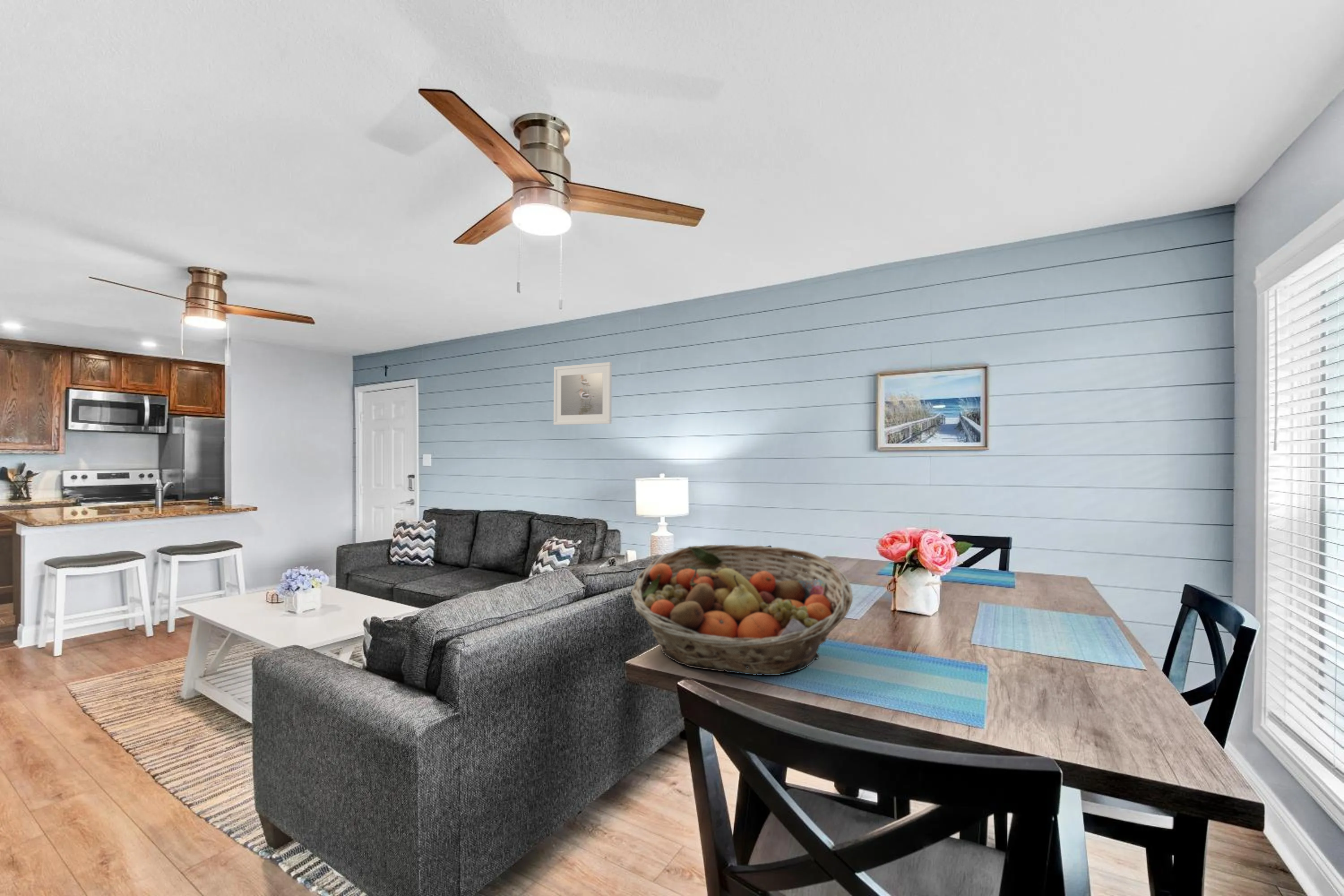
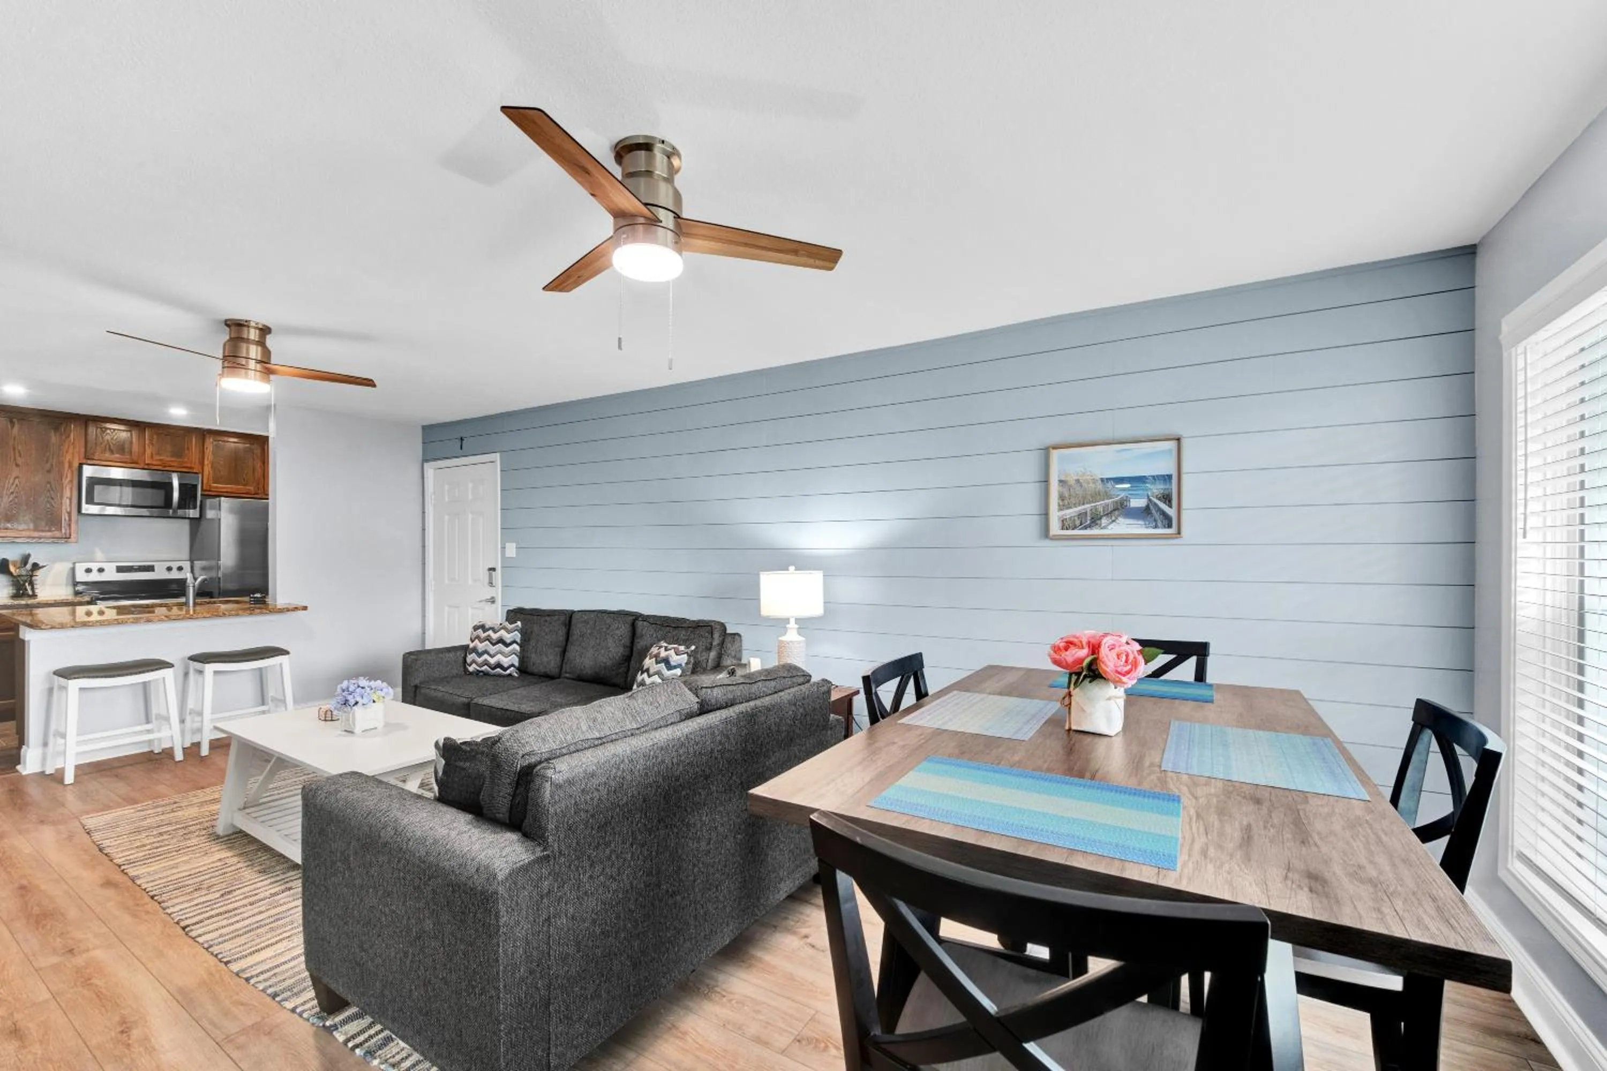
- fruit basket [630,544,853,676]
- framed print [553,362,612,426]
